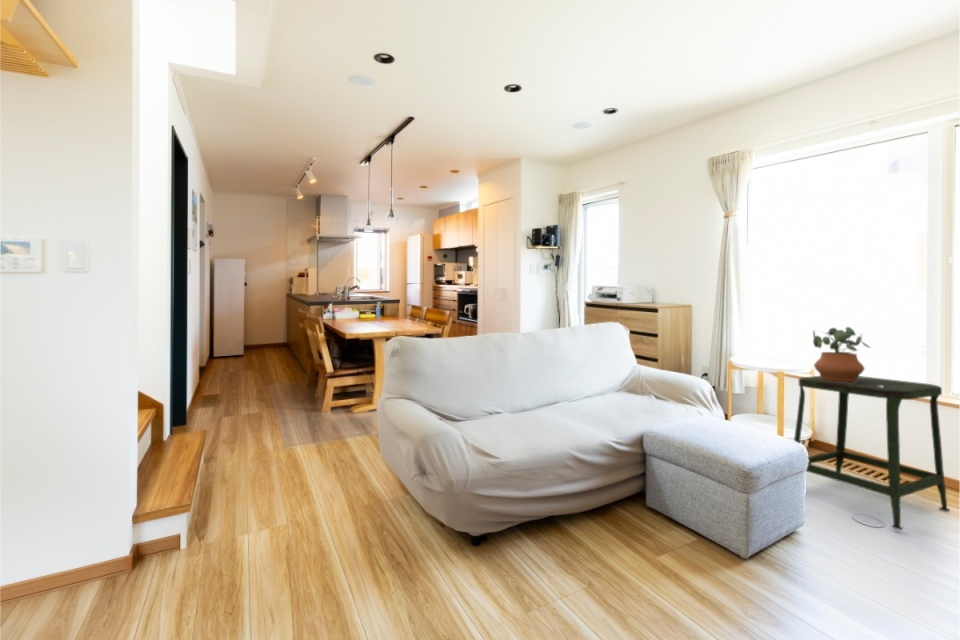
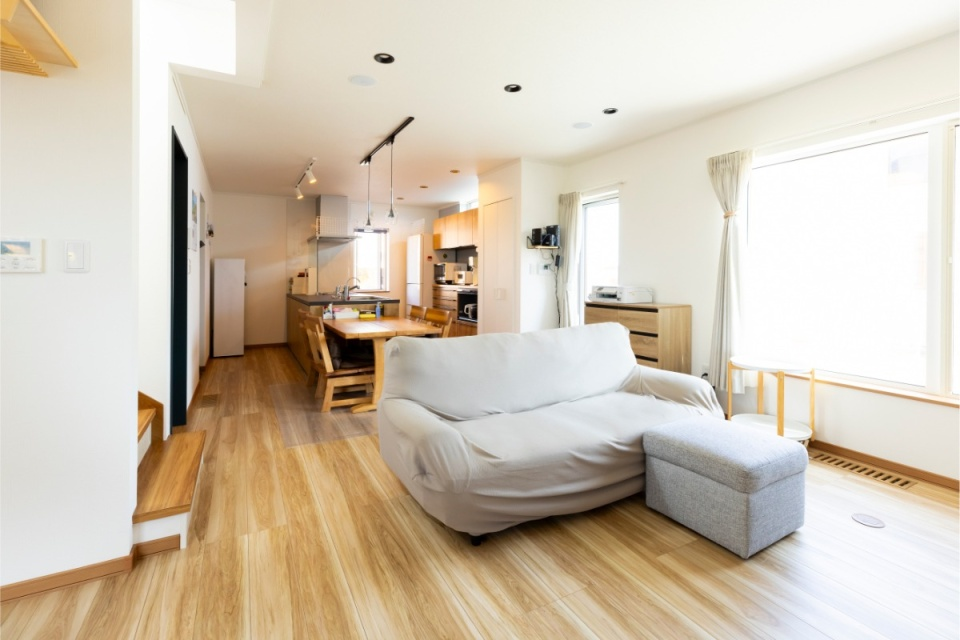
- potted plant [812,326,871,383]
- stool [793,375,951,531]
